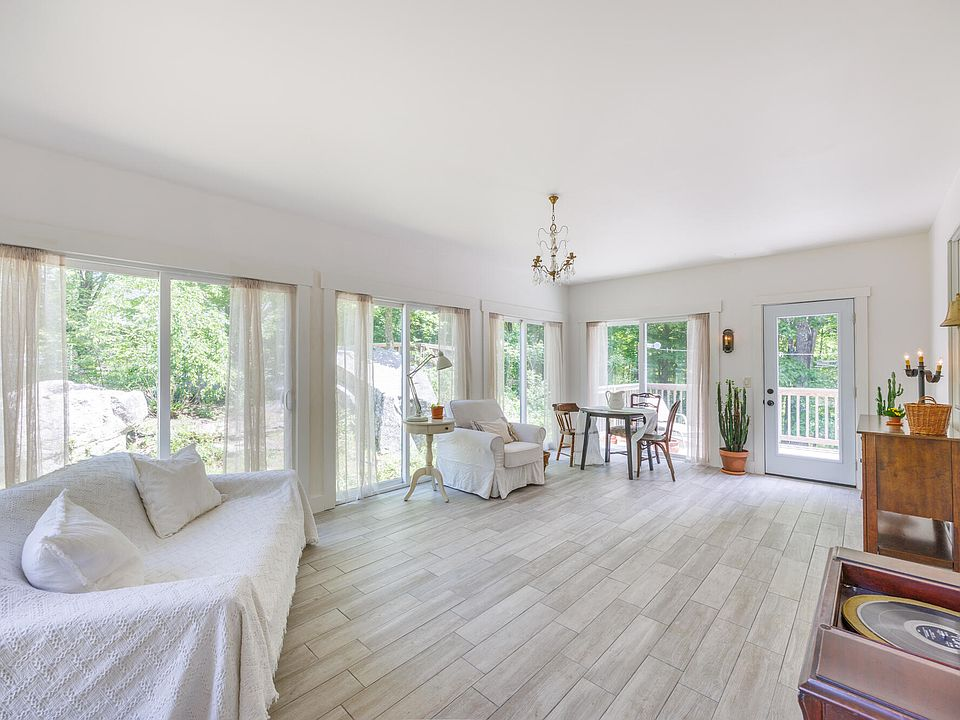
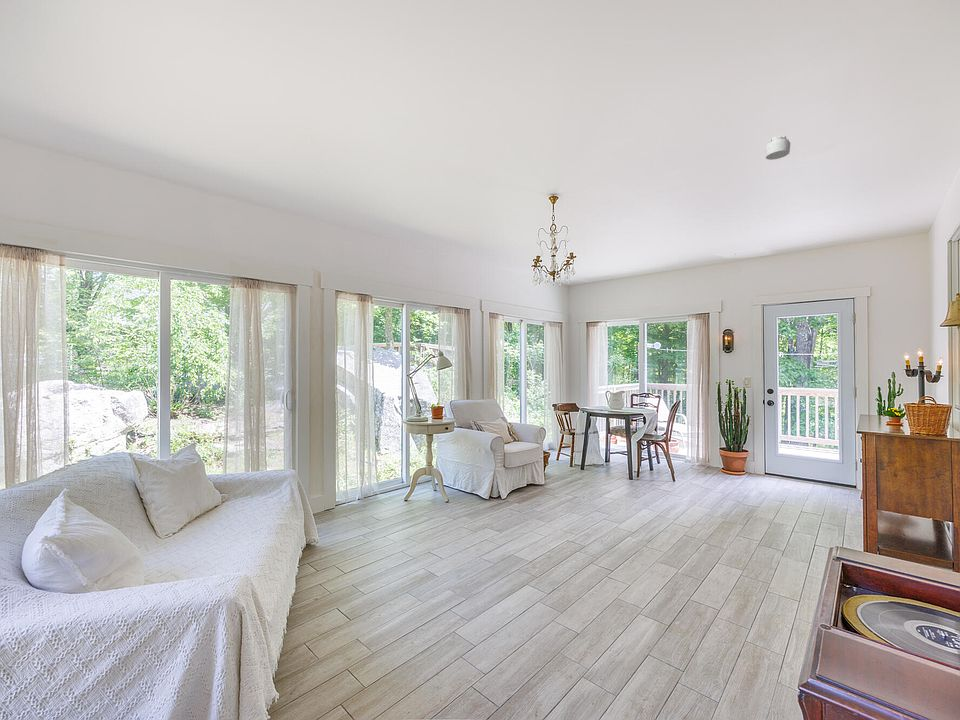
+ smoke detector [764,134,791,161]
